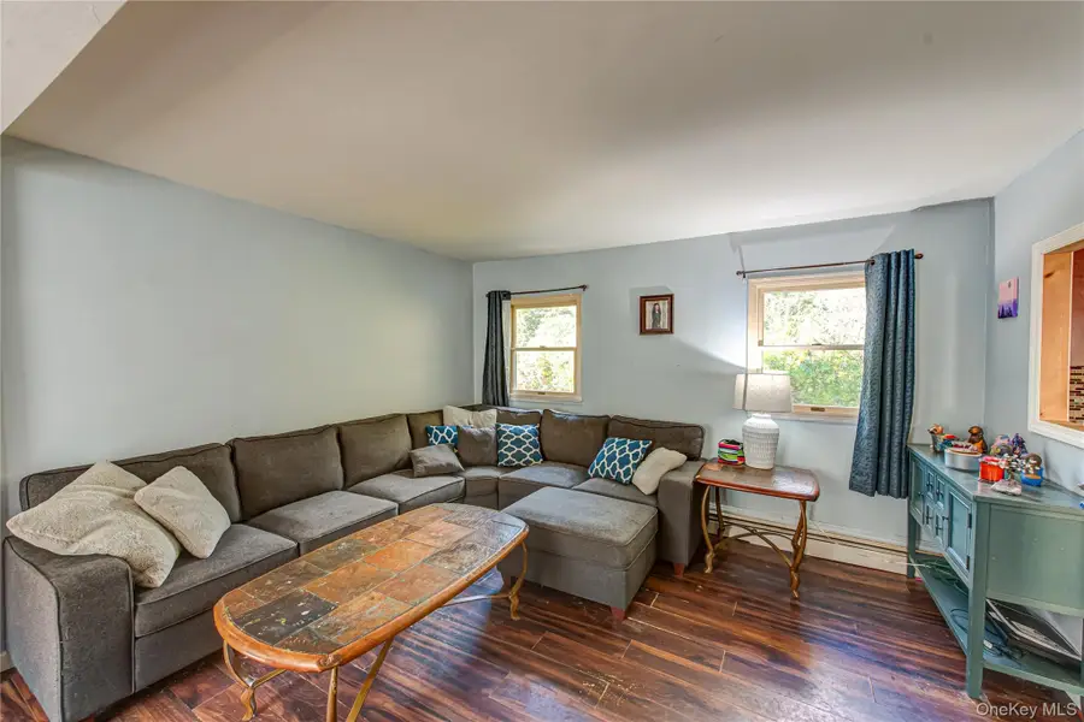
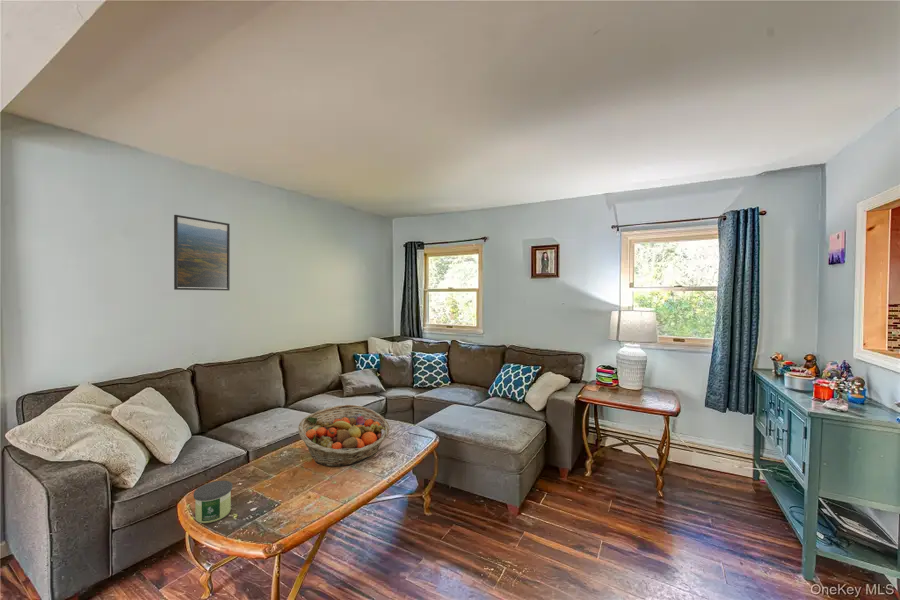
+ candle [193,480,233,524]
+ fruit basket [297,404,391,467]
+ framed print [173,214,231,292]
